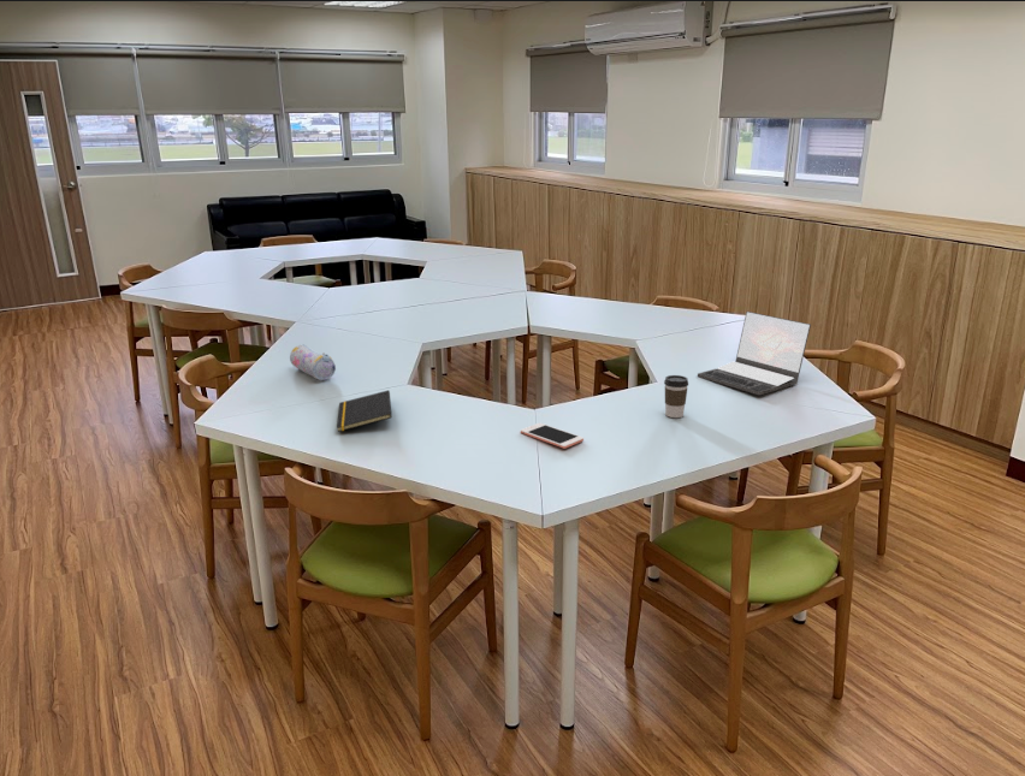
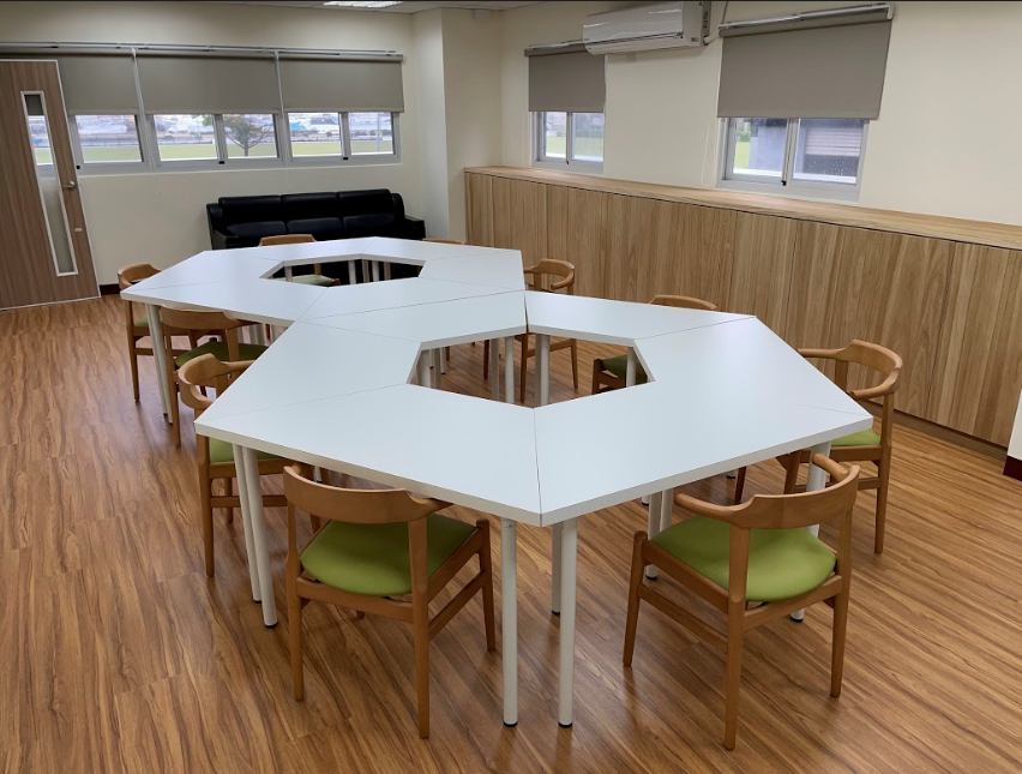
- notepad [336,389,393,433]
- coffee cup [663,374,689,419]
- pencil case [289,343,337,381]
- laptop [697,310,812,396]
- cell phone [520,422,585,450]
